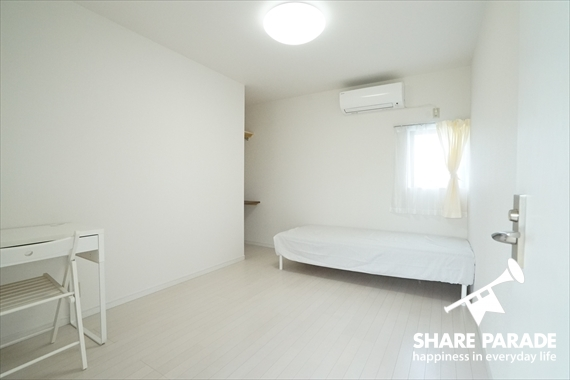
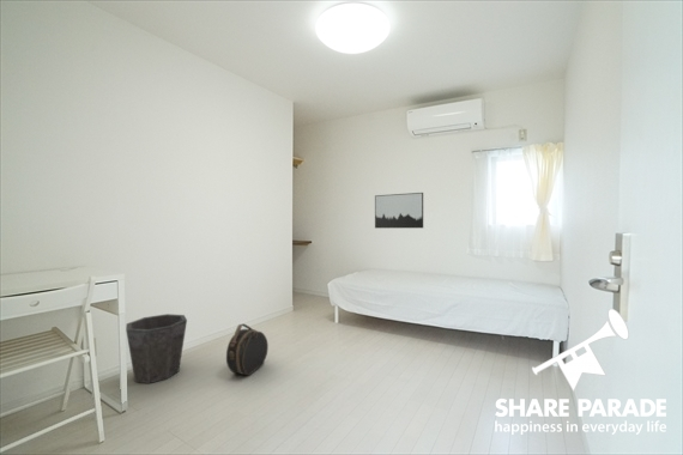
+ hat box [225,323,270,377]
+ wall art [374,192,424,229]
+ waste bin [125,313,188,384]
